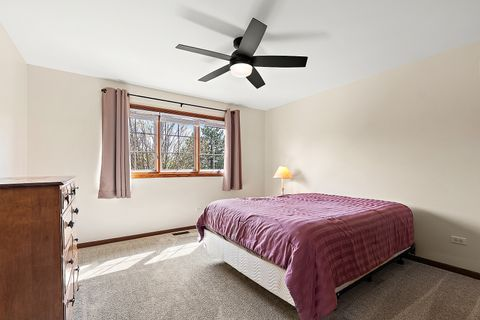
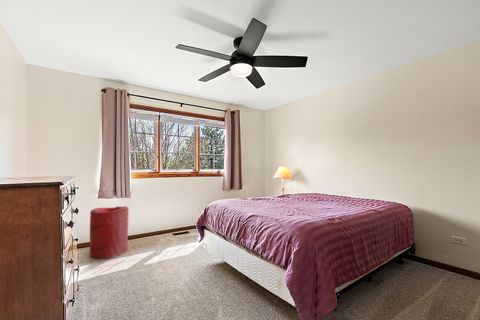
+ laundry hamper [89,205,130,260]
